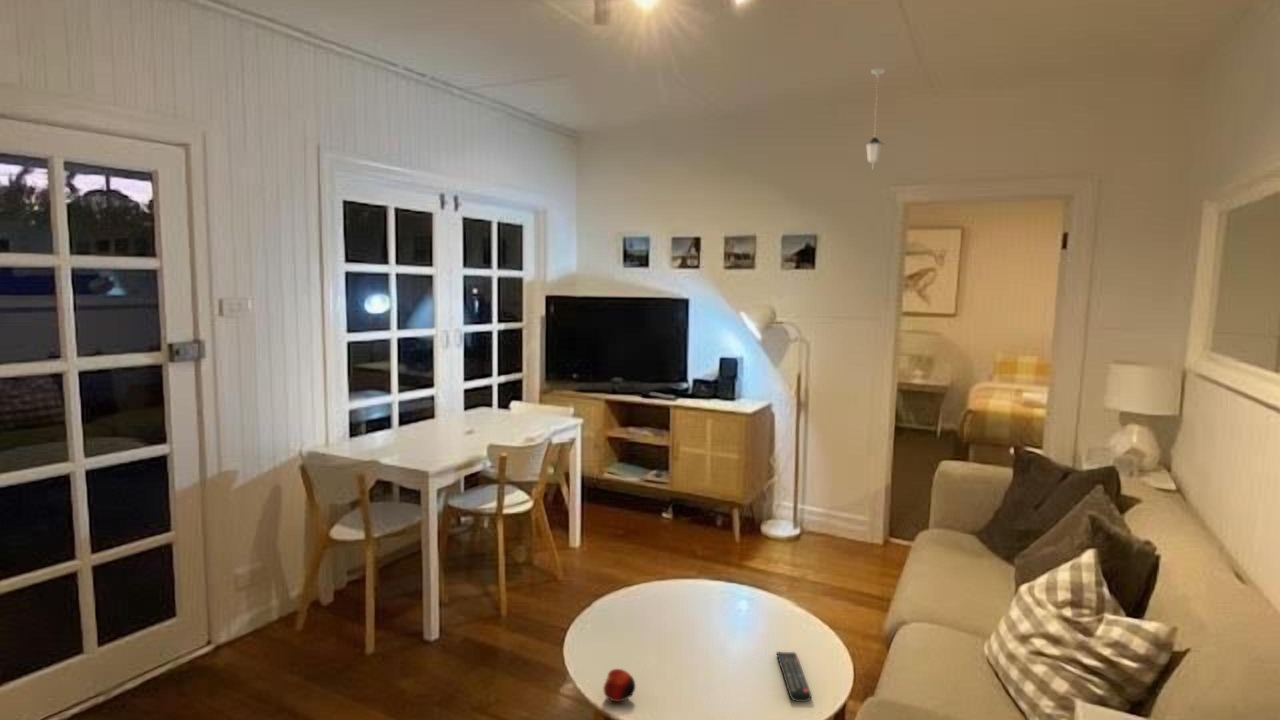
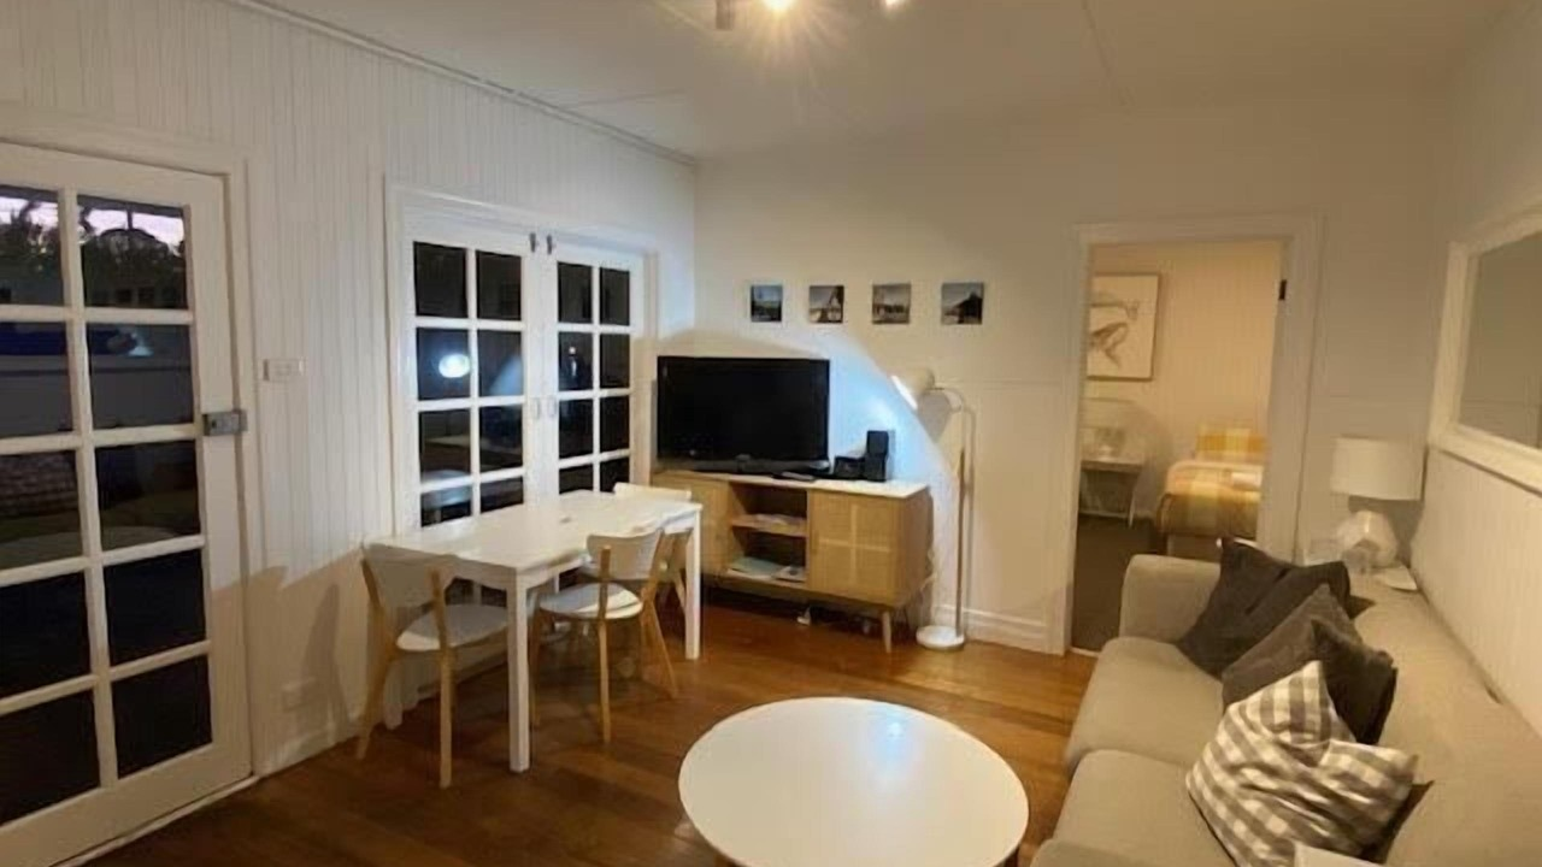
- pendant light [863,67,886,171]
- remote control [775,651,813,703]
- apple [602,668,637,703]
